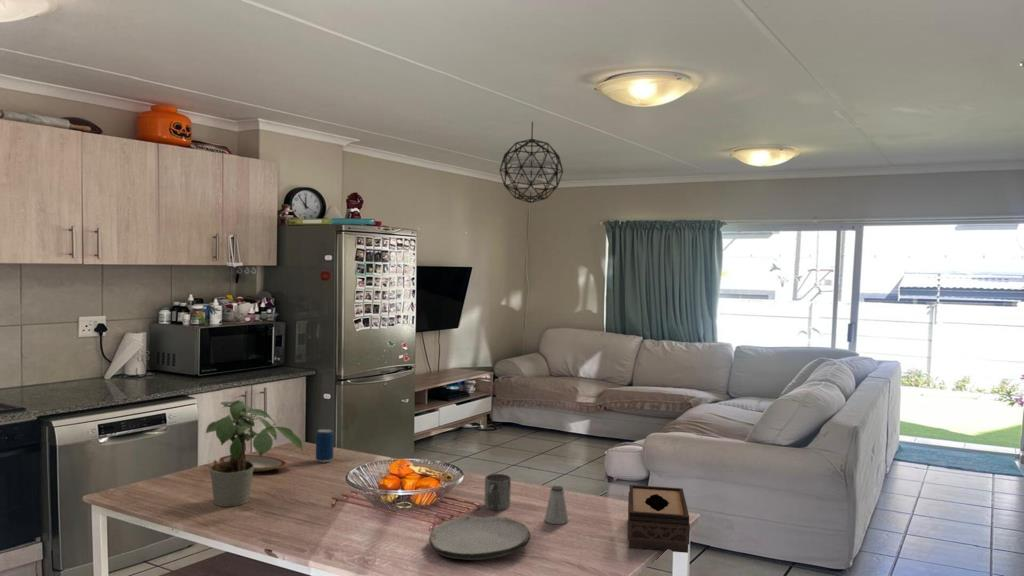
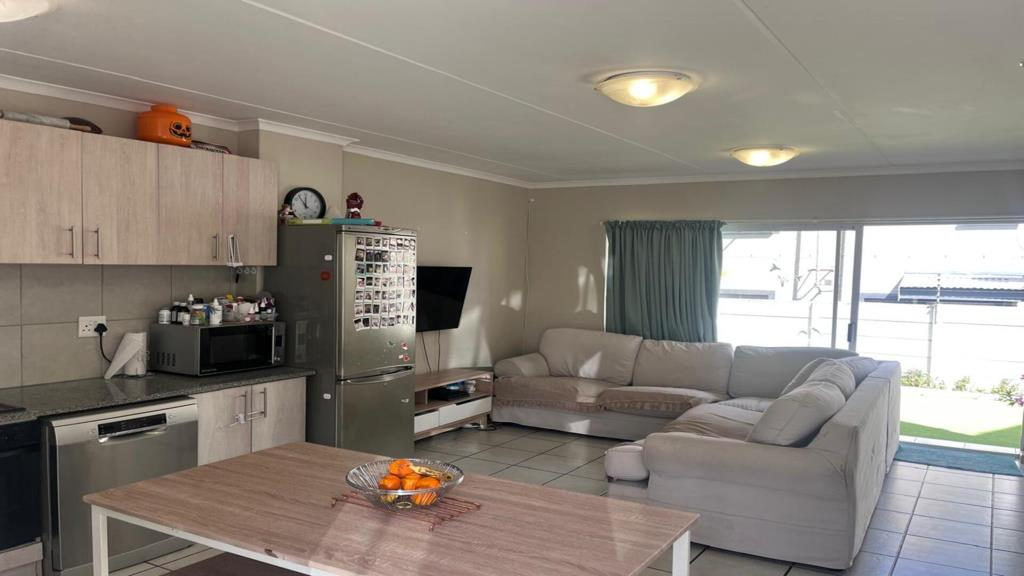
- tissue box [627,484,691,554]
- potted plant [205,399,304,508]
- mug [484,473,512,511]
- pendant light [499,121,564,204]
- plate [428,516,531,561]
- saltshaker [543,485,570,525]
- beverage can [315,428,335,463]
- plate [218,454,287,472]
